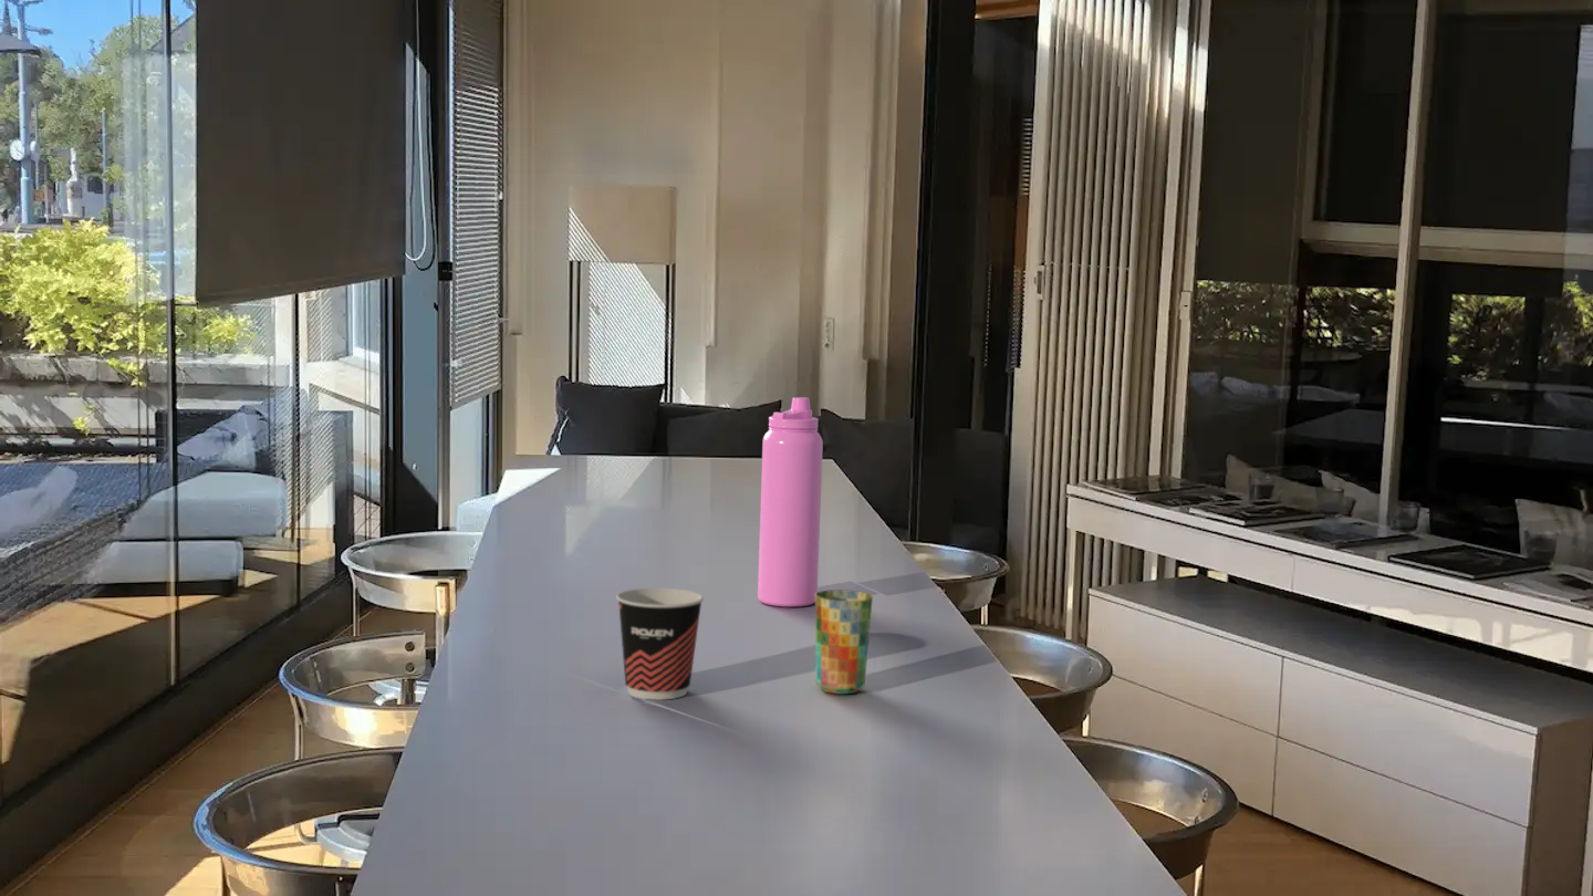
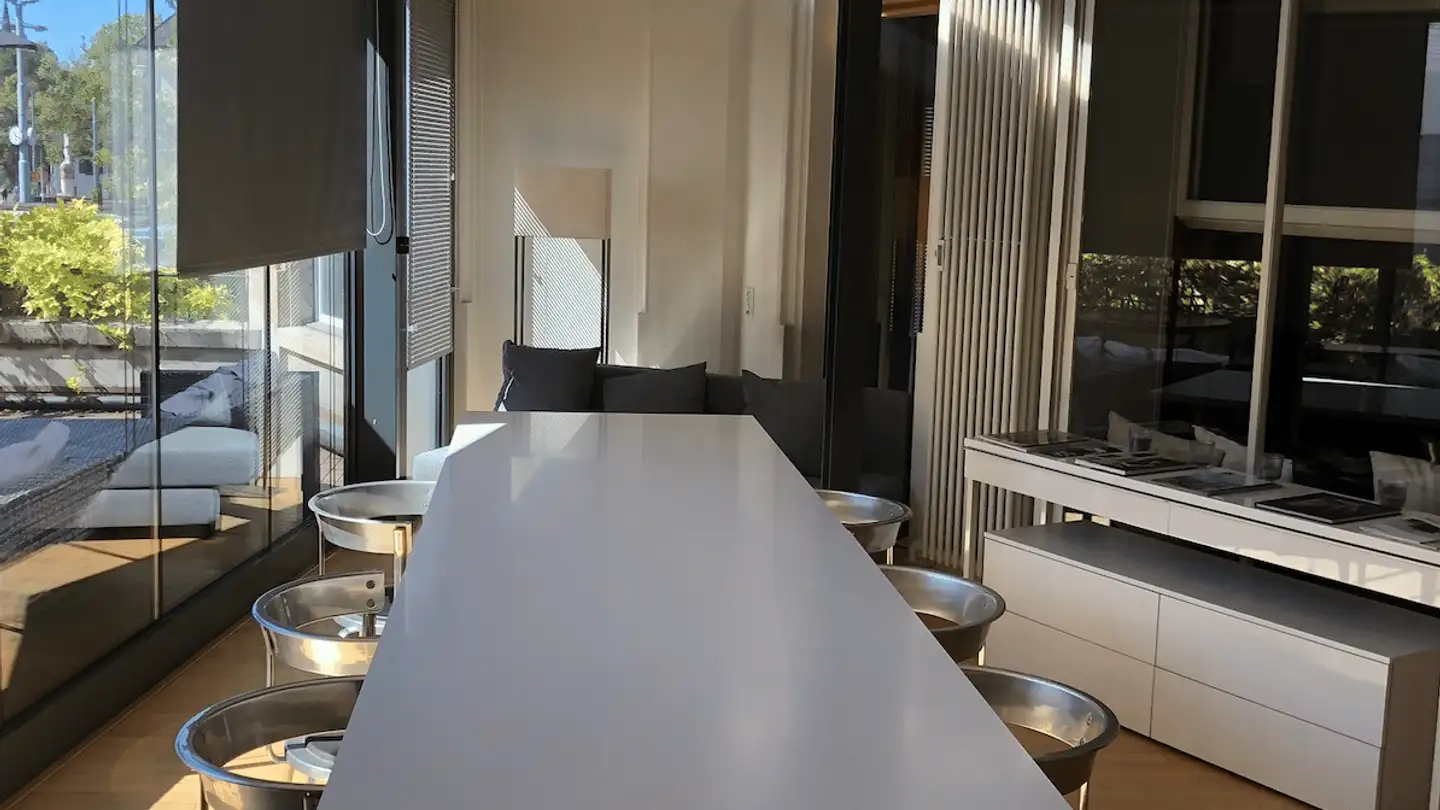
- cup [814,588,874,695]
- cup [615,587,705,701]
- water bottle [757,396,824,608]
